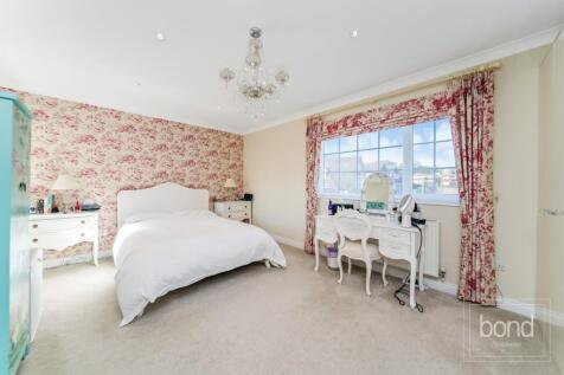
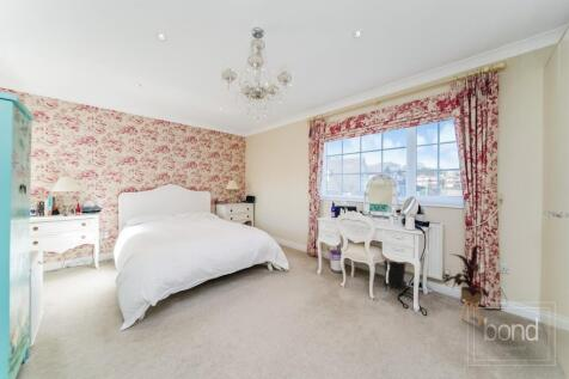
+ wastebasket [383,259,406,288]
+ house plant [441,245,494,326]
